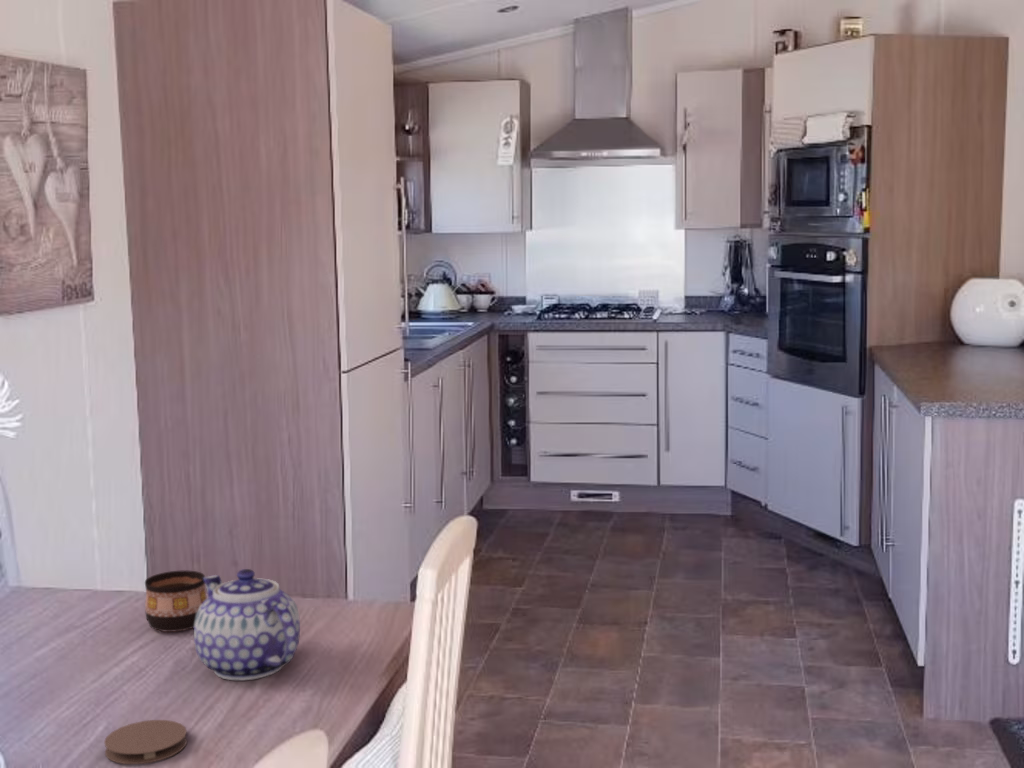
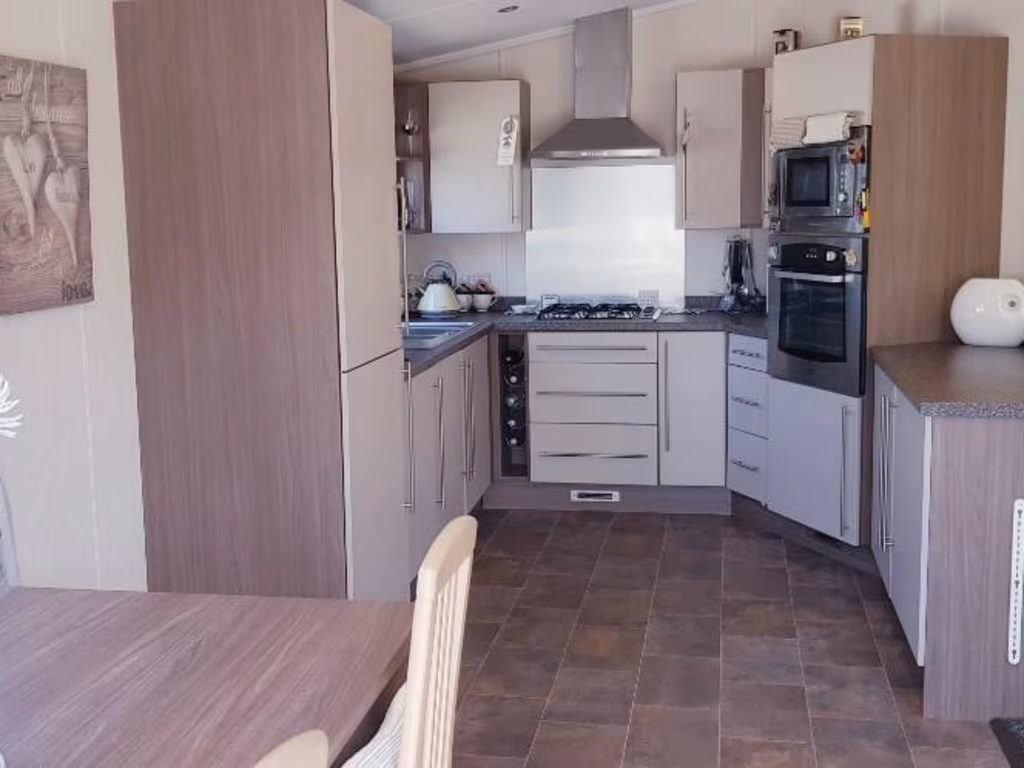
- teapot [193,568,301,681]
- coaster [103,719,188,765]
- cup [144,569,208,633]
